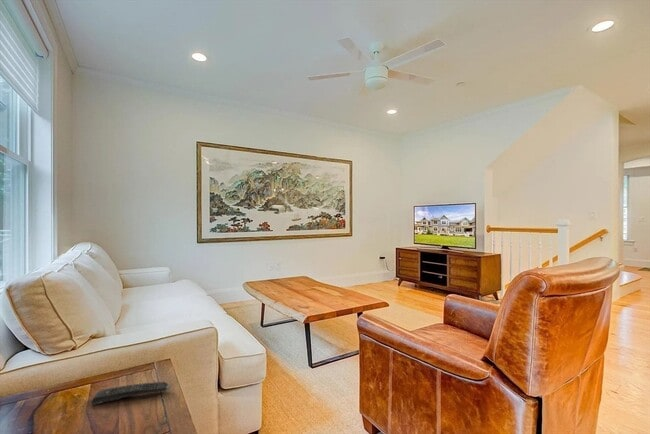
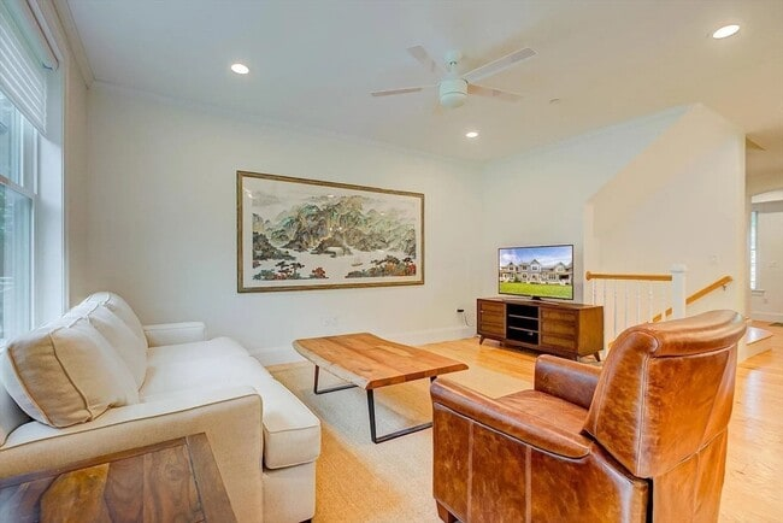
- remote control [90,381,172,406]
